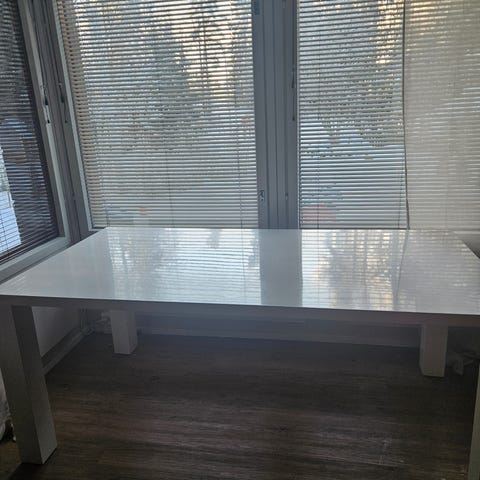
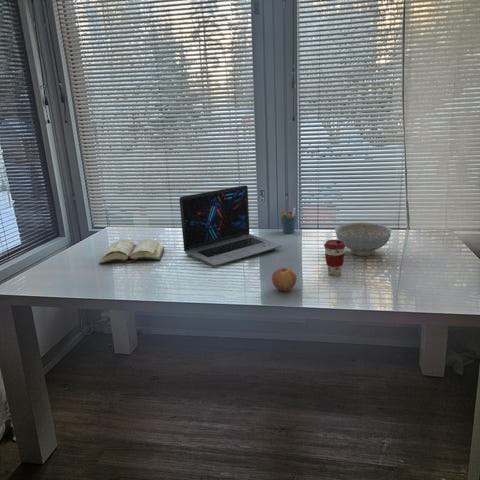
+ apple [271,266,298,292]
+ laptop [178,184,283,267]
+ coffee cup [323,239,346,277]
+ decorative bowl [334,221,393,257]
+ diary [98,238,166,265]
+ pen holder [279,207,297,234]
